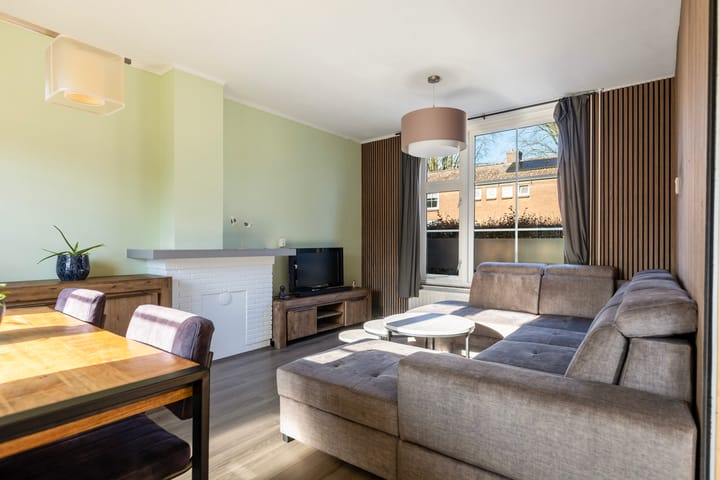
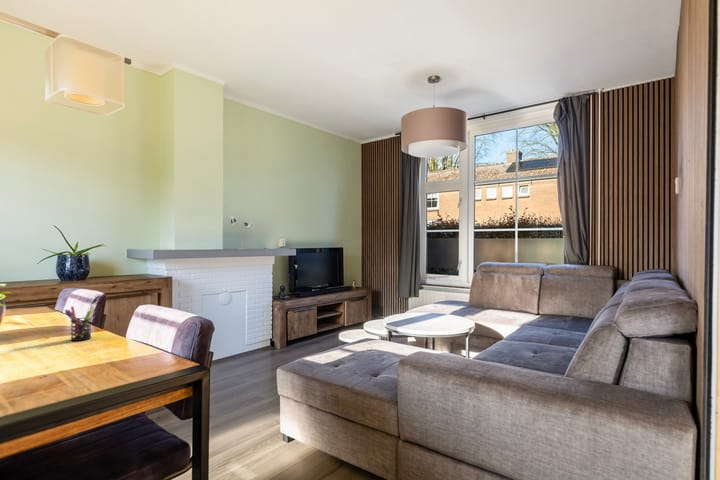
+ pen holder [63,305,95,342]
